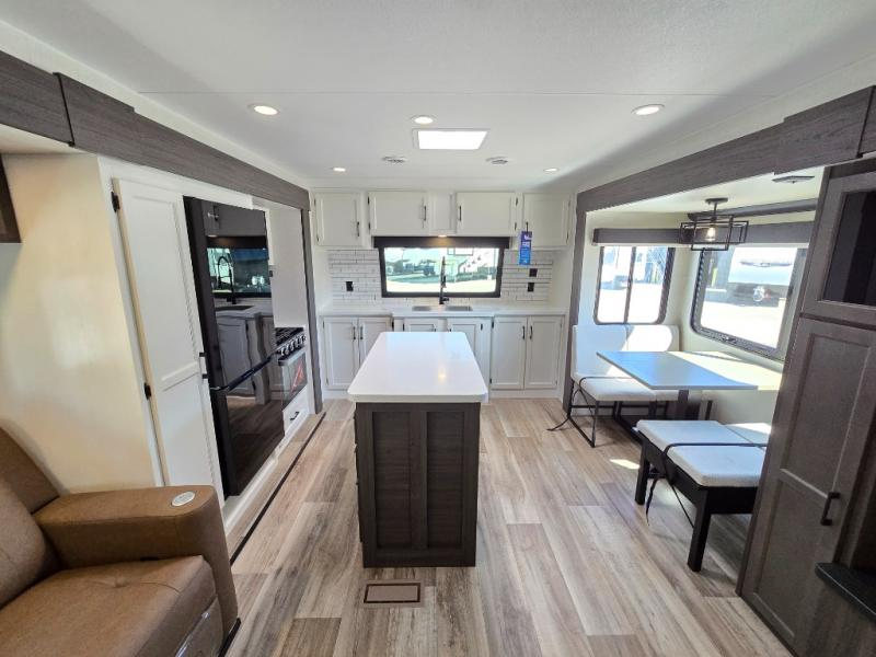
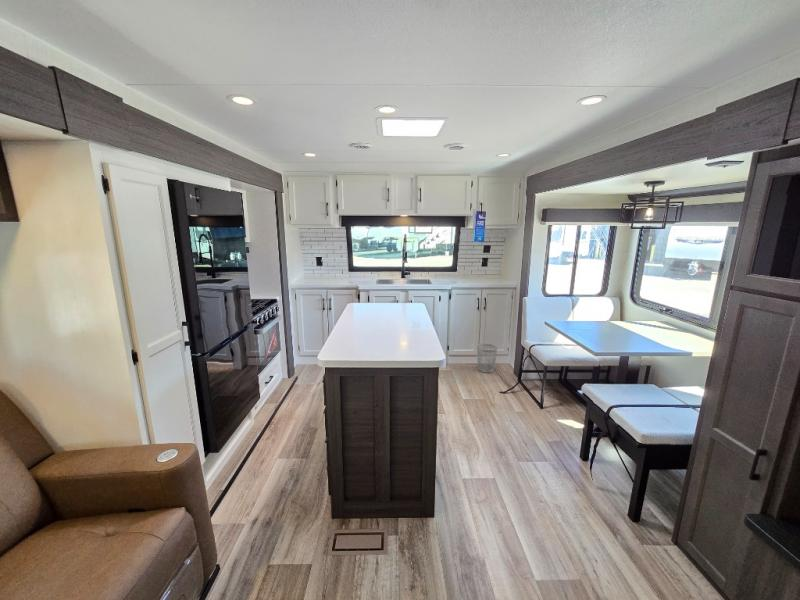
+ wastebasket [476,343,498,374]
